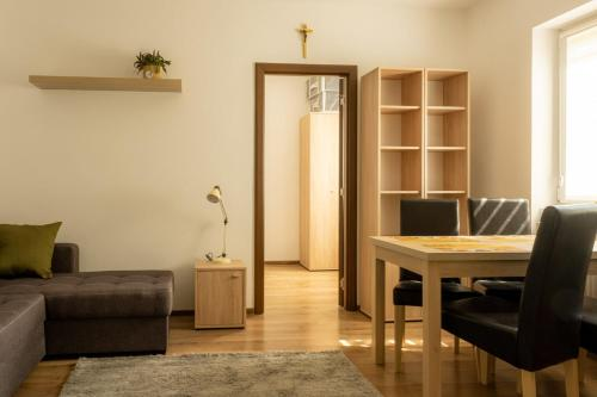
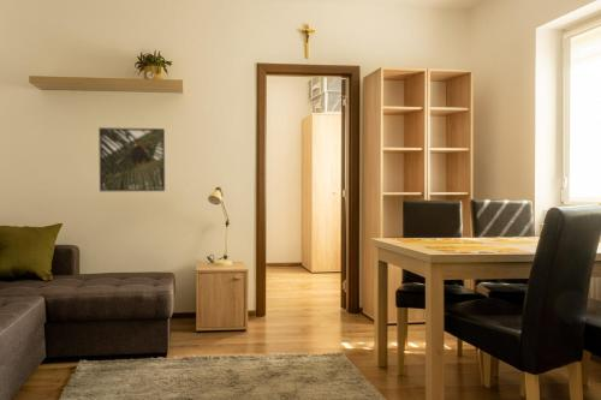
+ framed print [97,126,166,192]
